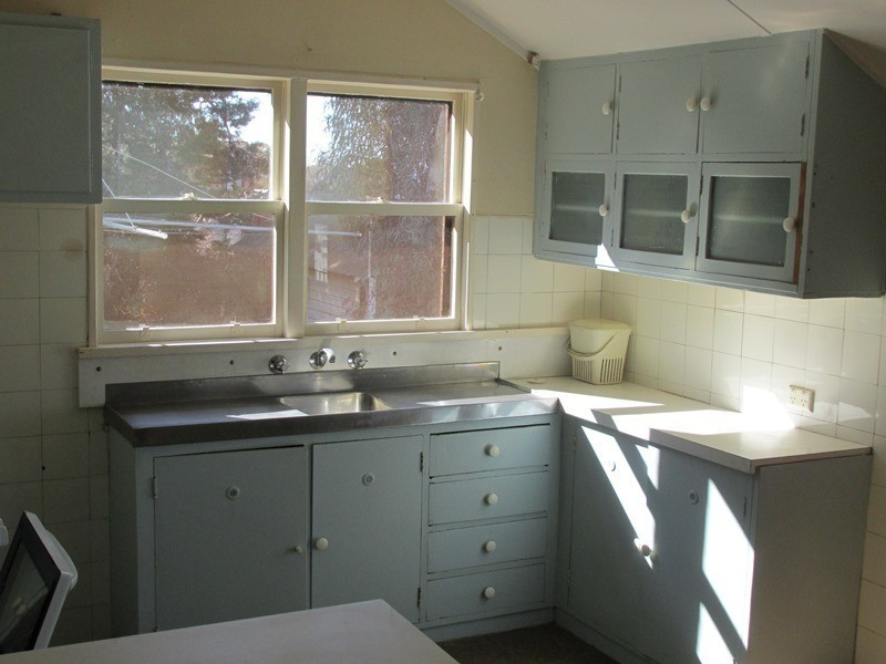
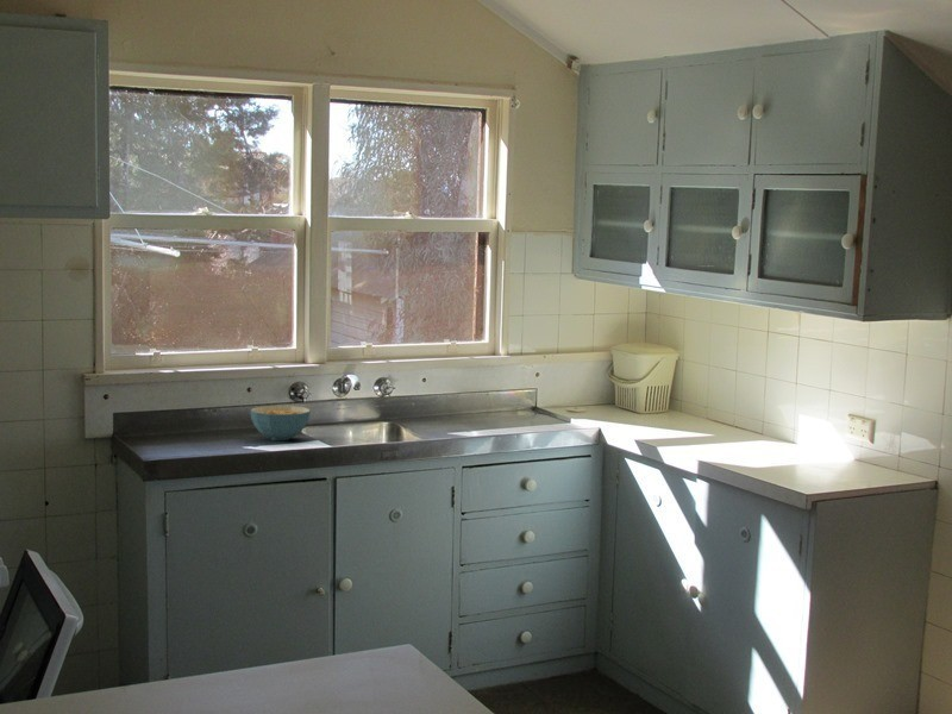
+ cereal bowl [249,405,312,441]
